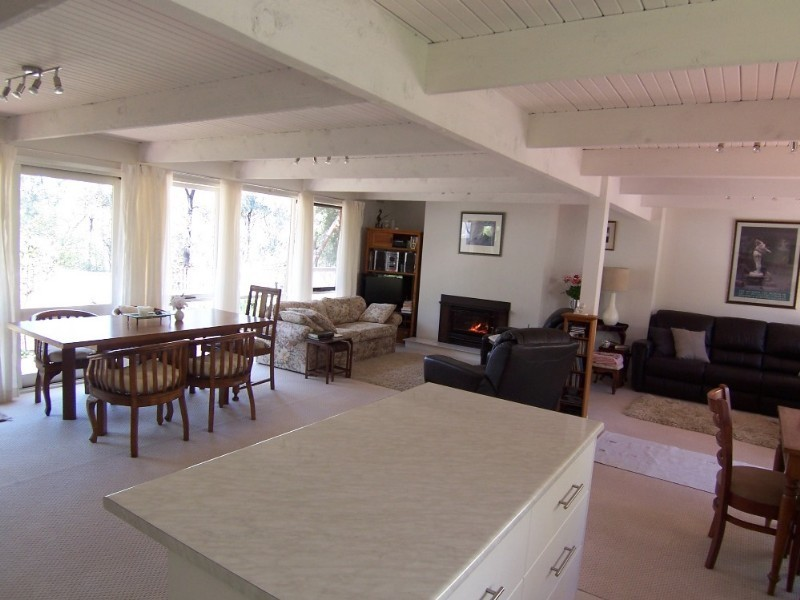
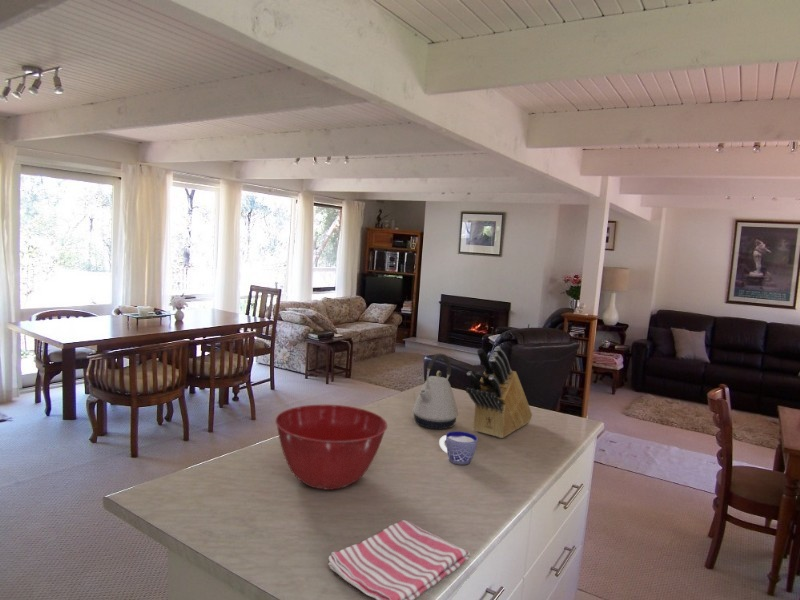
+ cup [438,430,479,466]
+ knife block [465,346,533,439]
+ kettle [412,353,459,430]
+ dish towel [327,519,471,600]
+ mixing bowl [274,404,388,491]
